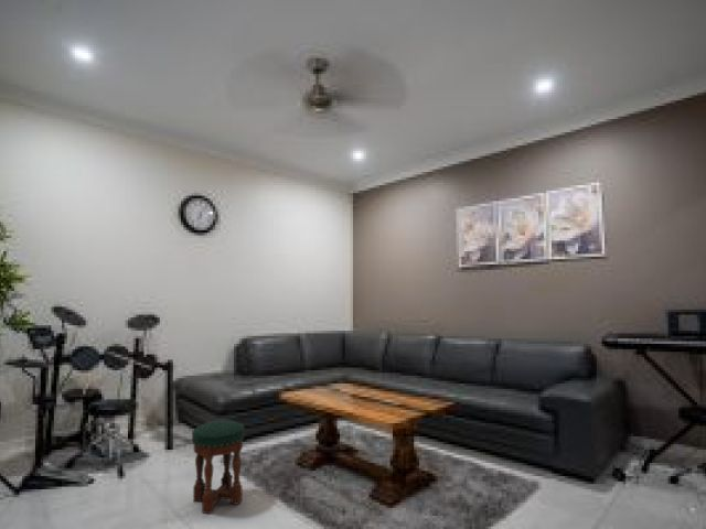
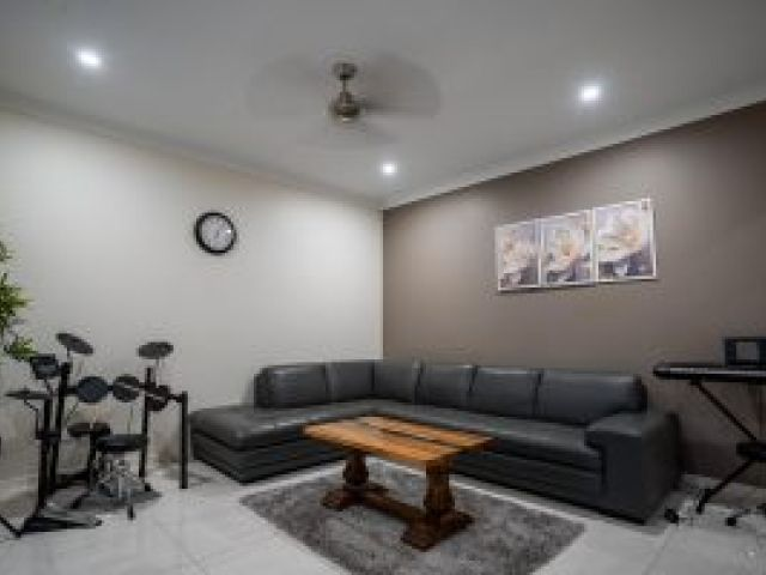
- stool [191,419,246,515]
